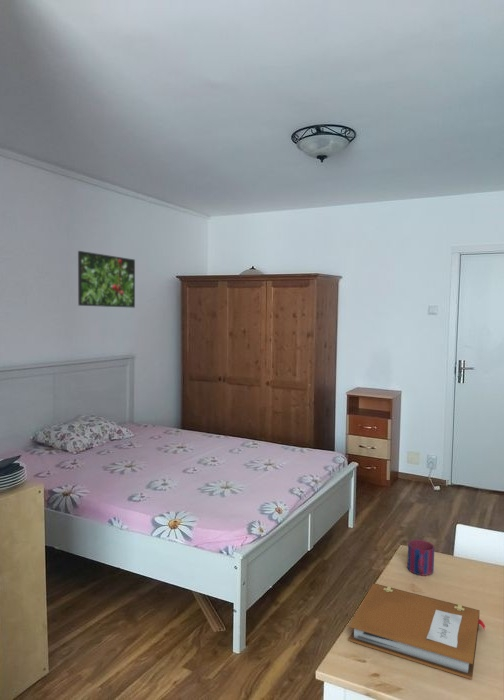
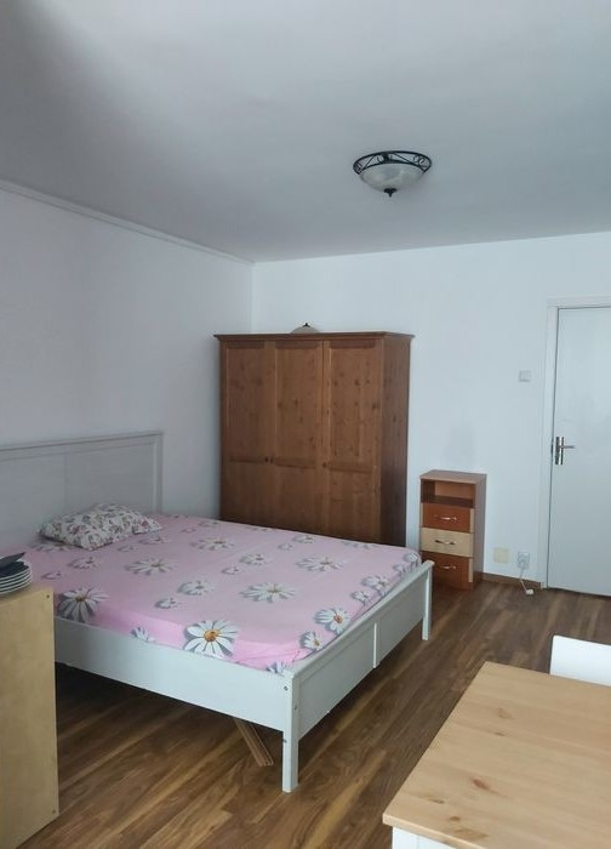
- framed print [77,250,136,309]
- notebook [348,582,486,680]
- mug [406,539,435,577]
